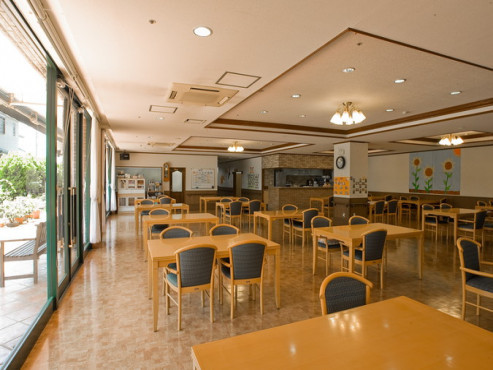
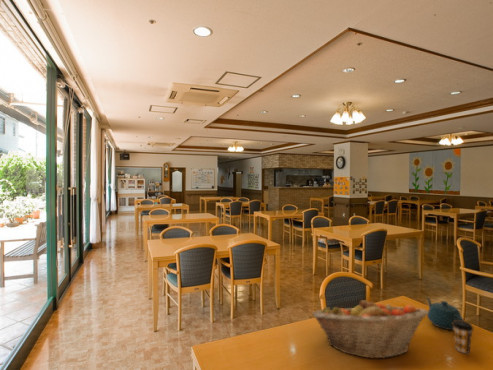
+ fruit basket [311,298,428,360]
+ teapot [425,296,465,331]
+ coffee cup [452,320,475,354]
